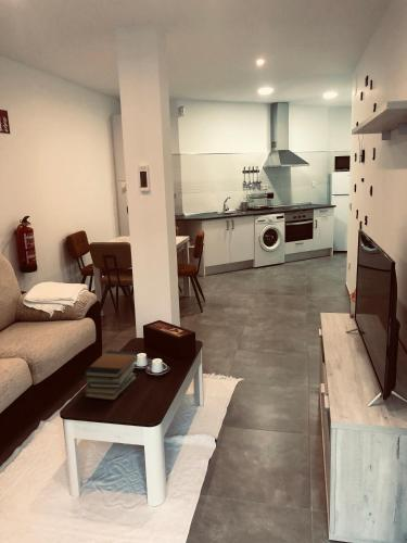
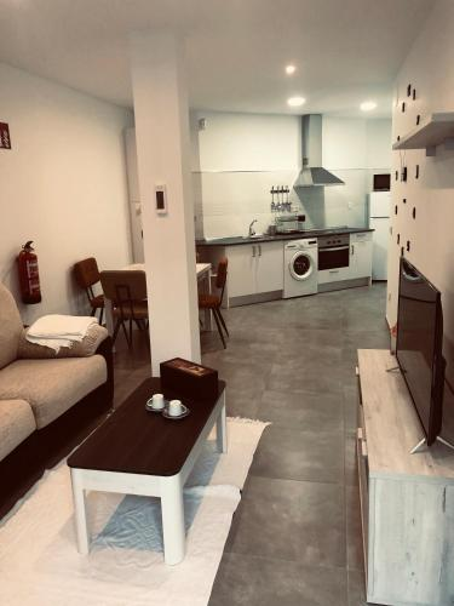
- book stack [82,350,139,401]
